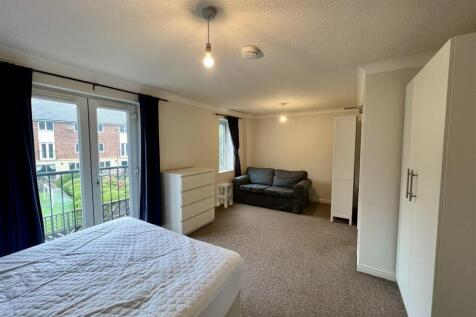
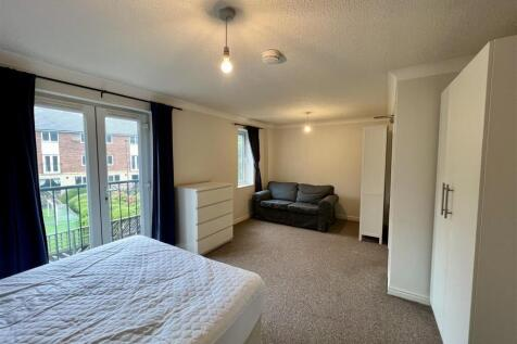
- side table [216,182,234,209]
